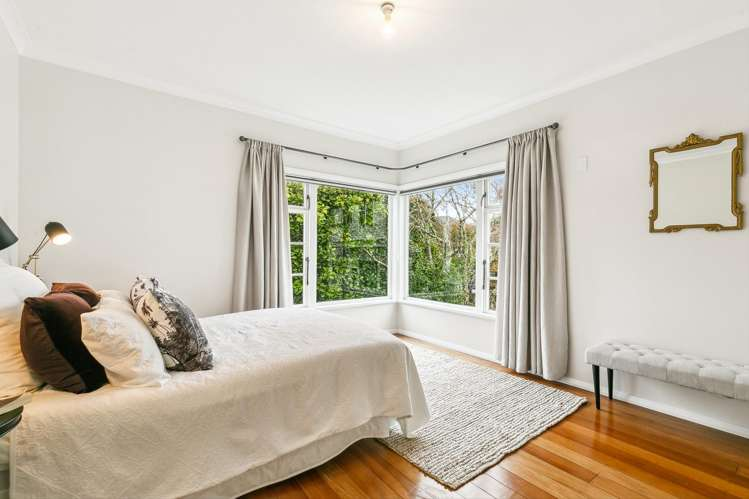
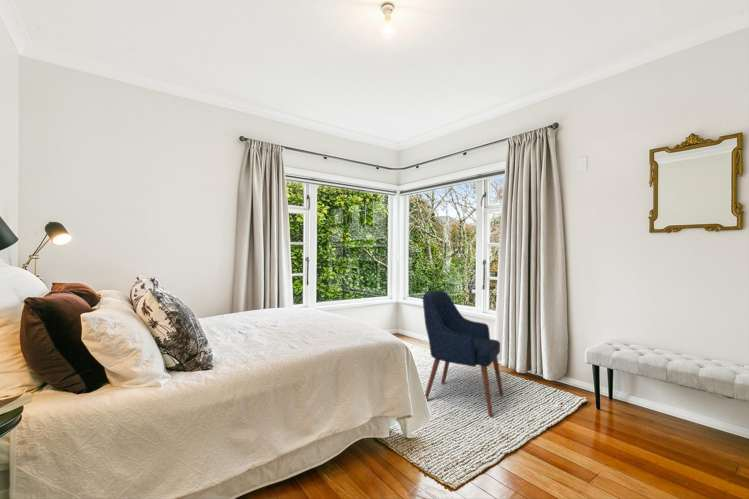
+ chair [422,289,504,417]
